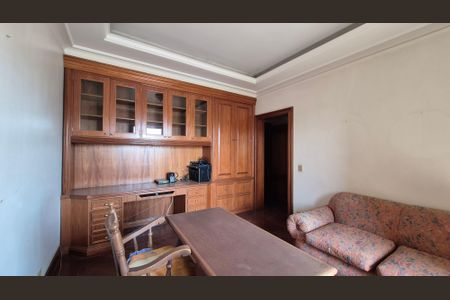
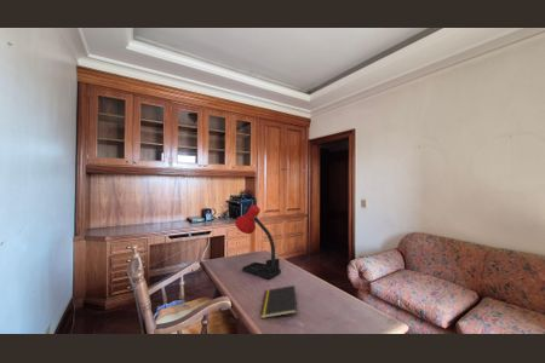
+ notepad [259,284,298,319]
+ desk lamp [234,203,282,281]
